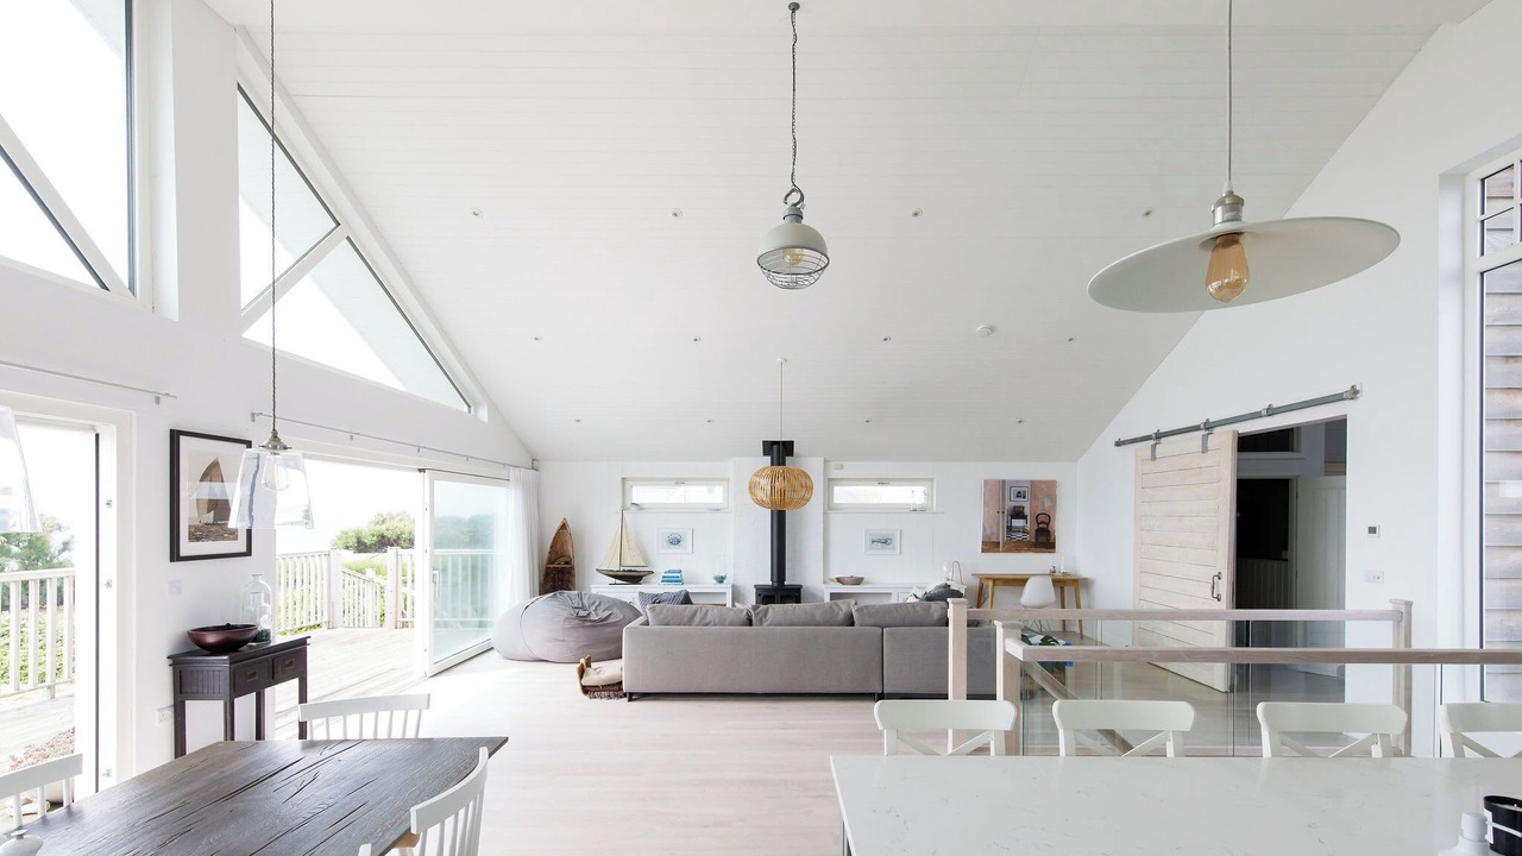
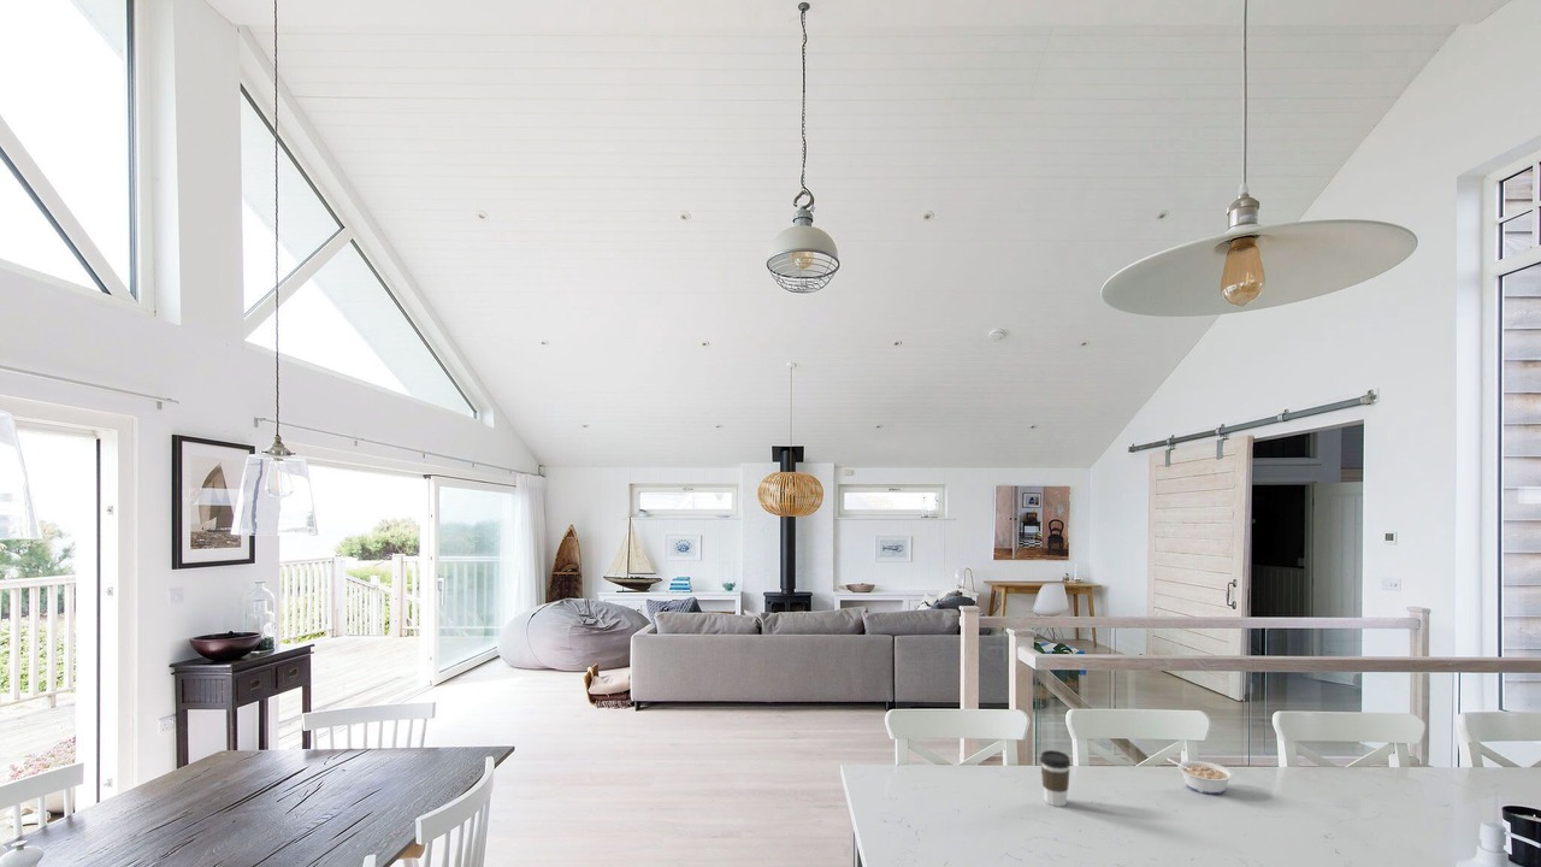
+ legume [1165,757,1235,796]
+ coffee cup [1039,749,1071,808]
